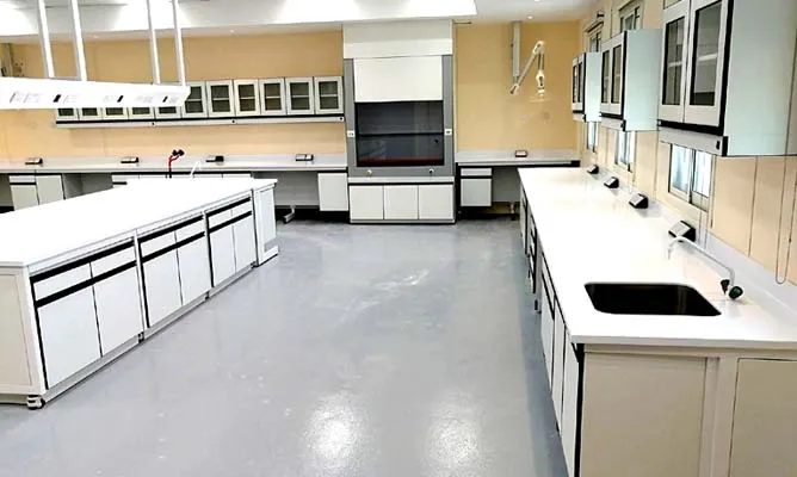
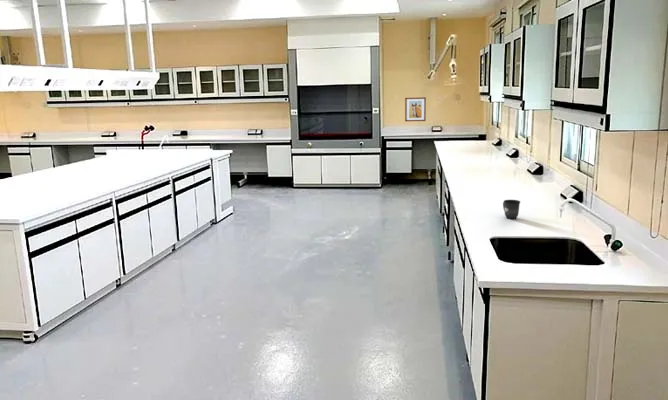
+ wall art [404,96,427,122]
+ mug [502,199,521,220]
